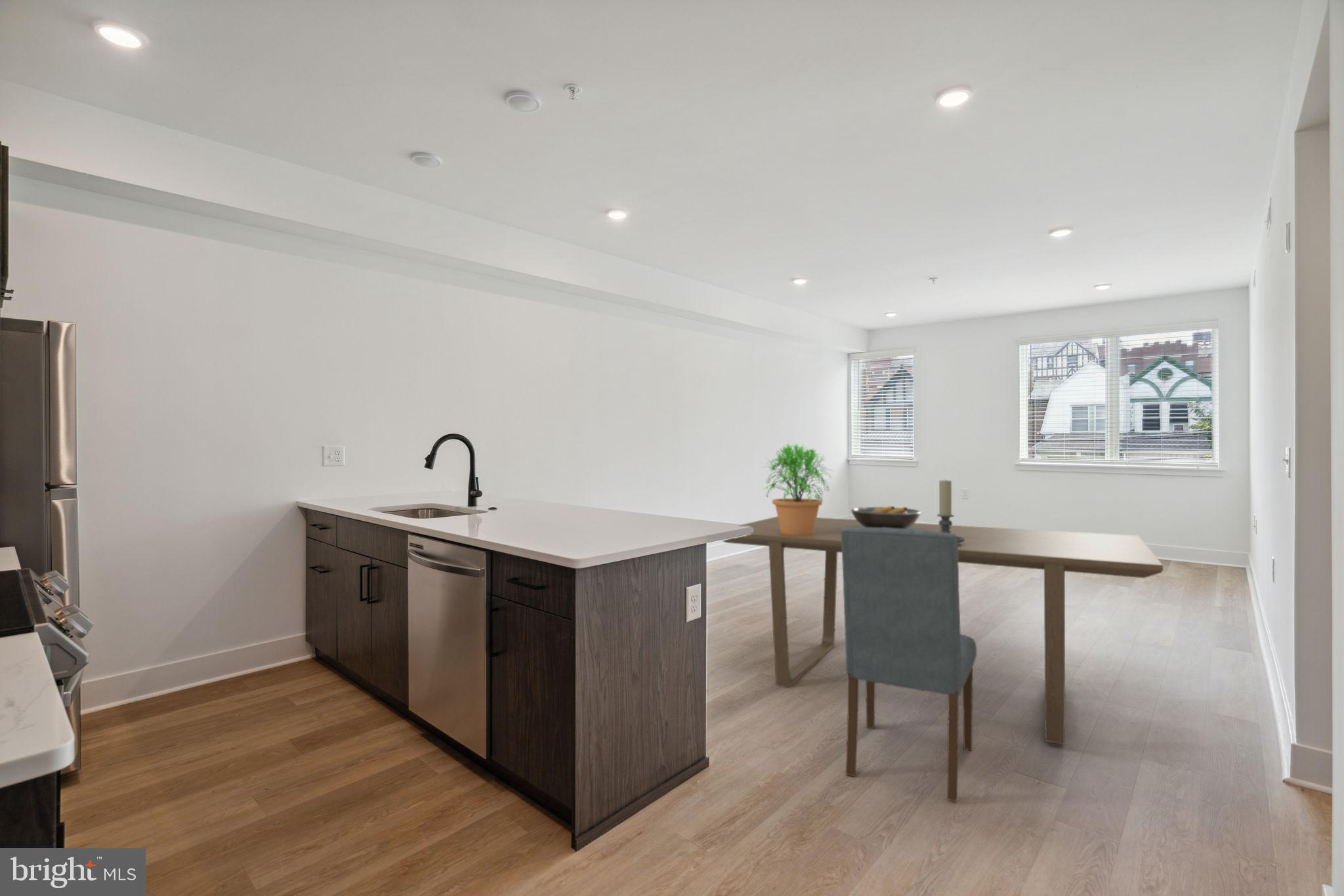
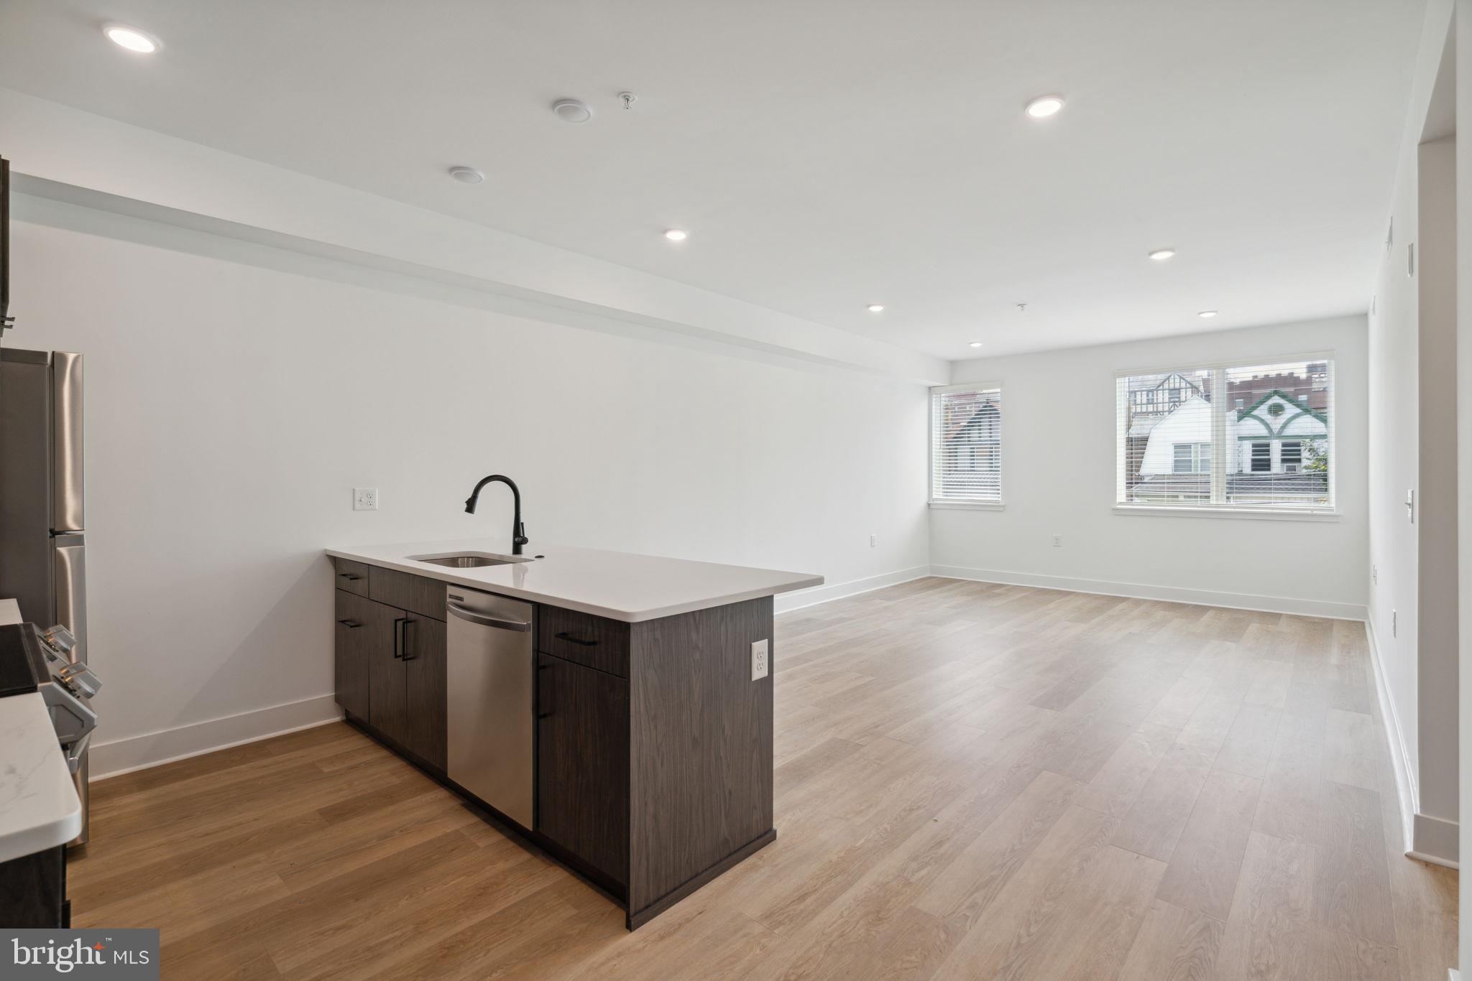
- candle holder [936,478,965,543]
- potted plant [759,441,834,535]
- fruit bowl [850,506,922,529]
- dining table [721,516,1164,746]
- dining chair [841,527,977,802]
